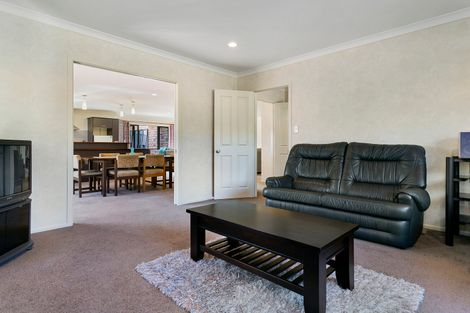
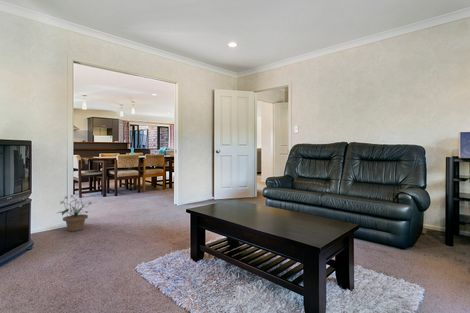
+ potted plant [57,194,92,232]
